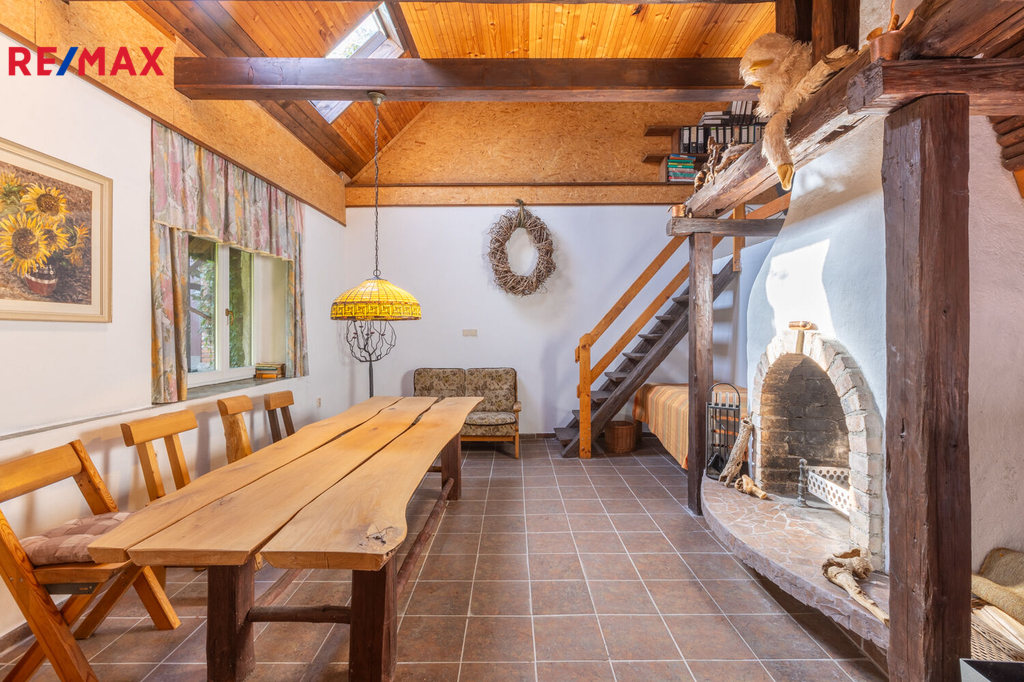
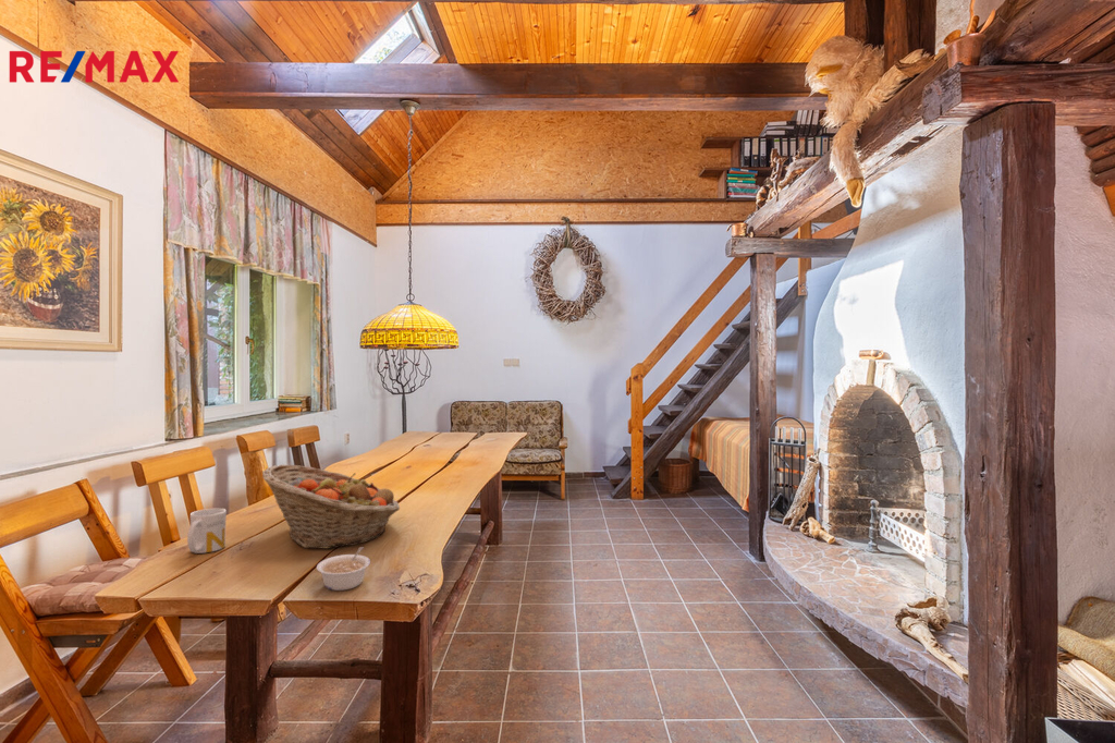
+ legume [316,546,371,592]
+ mug [186,508,228,555]
+ fruit basket [261,464,401,550]
